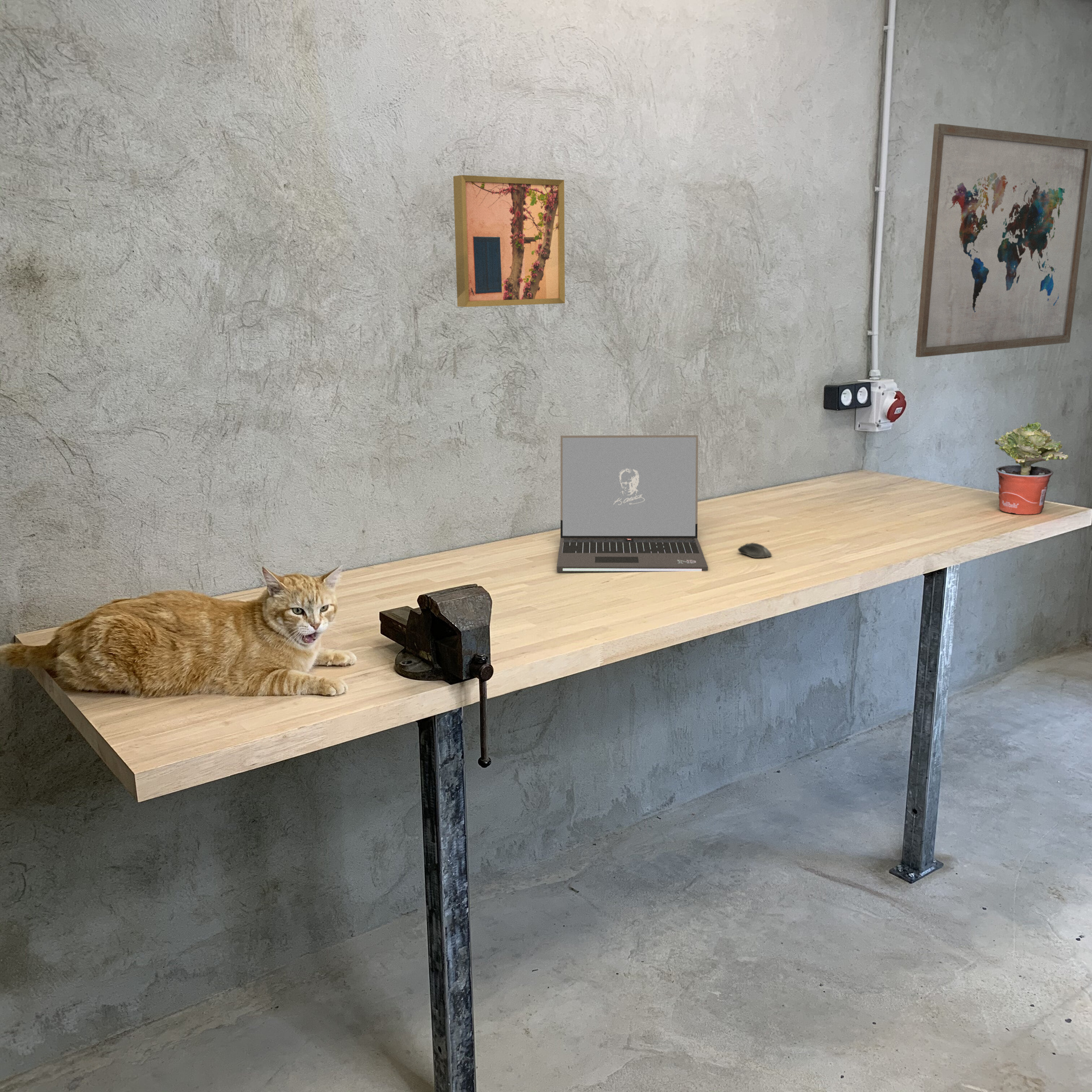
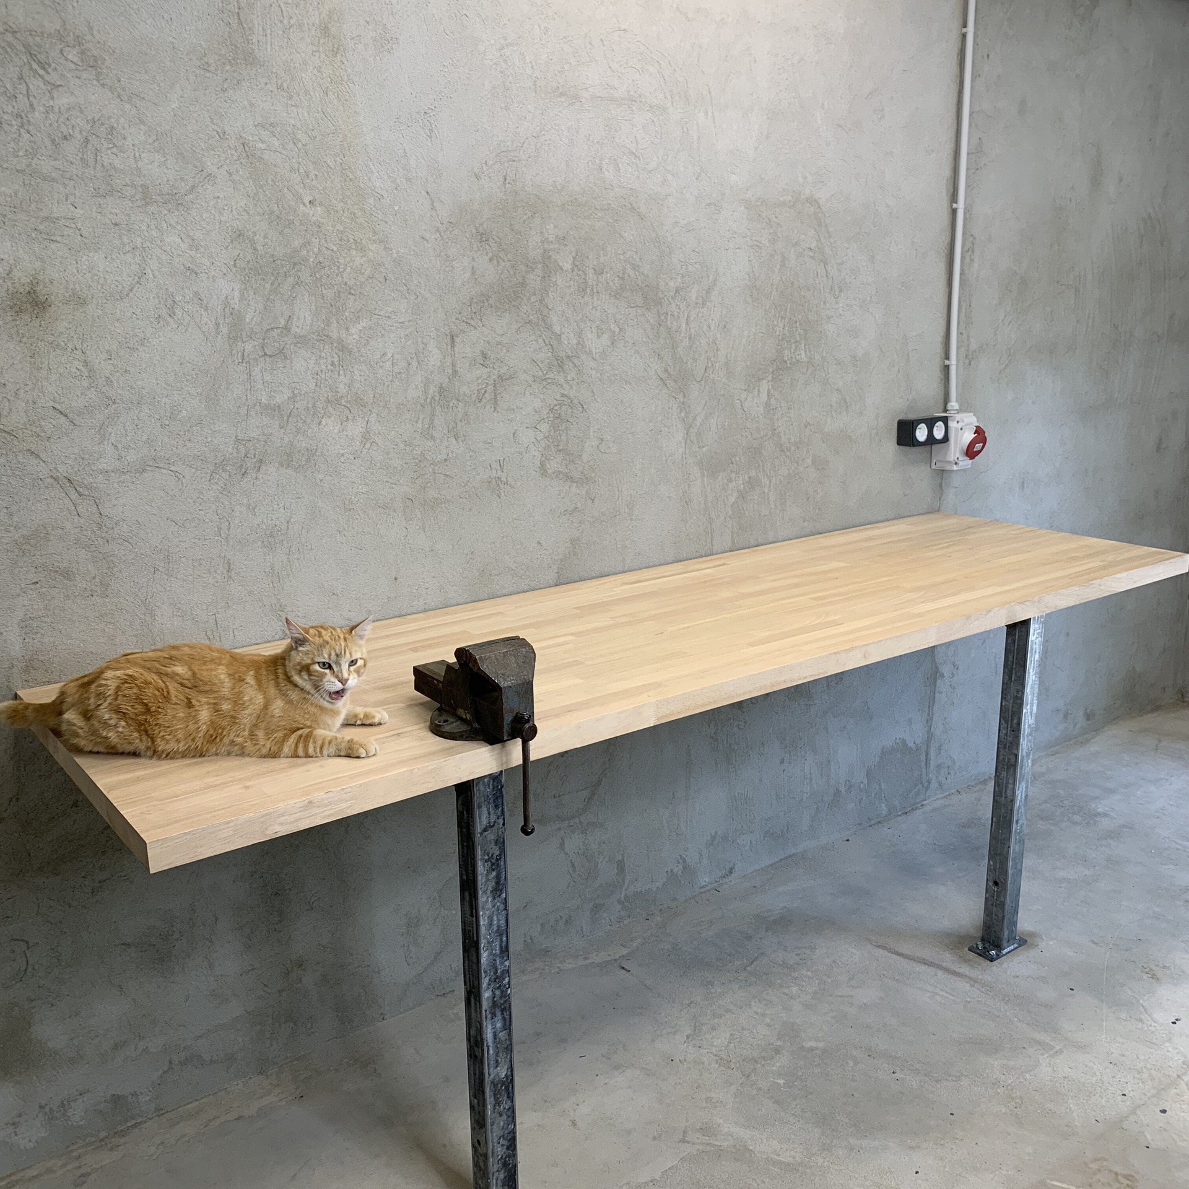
- computer mouse [737,542,772,559]
- wall art [453,175,565,308]
- wall art [915,123,1092,358]
- potted plant [994,421,1069,515]
- laptop [556,435,709,573]
